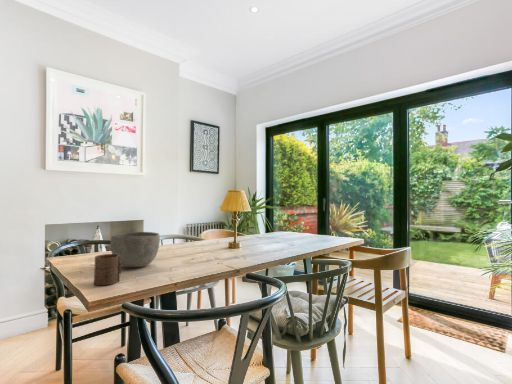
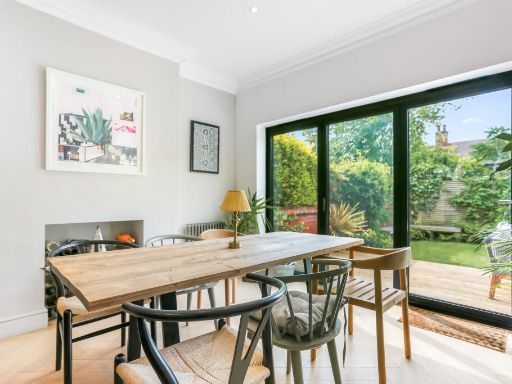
- cup [93,253,122,286]
- bowl [109,231,161,268]
